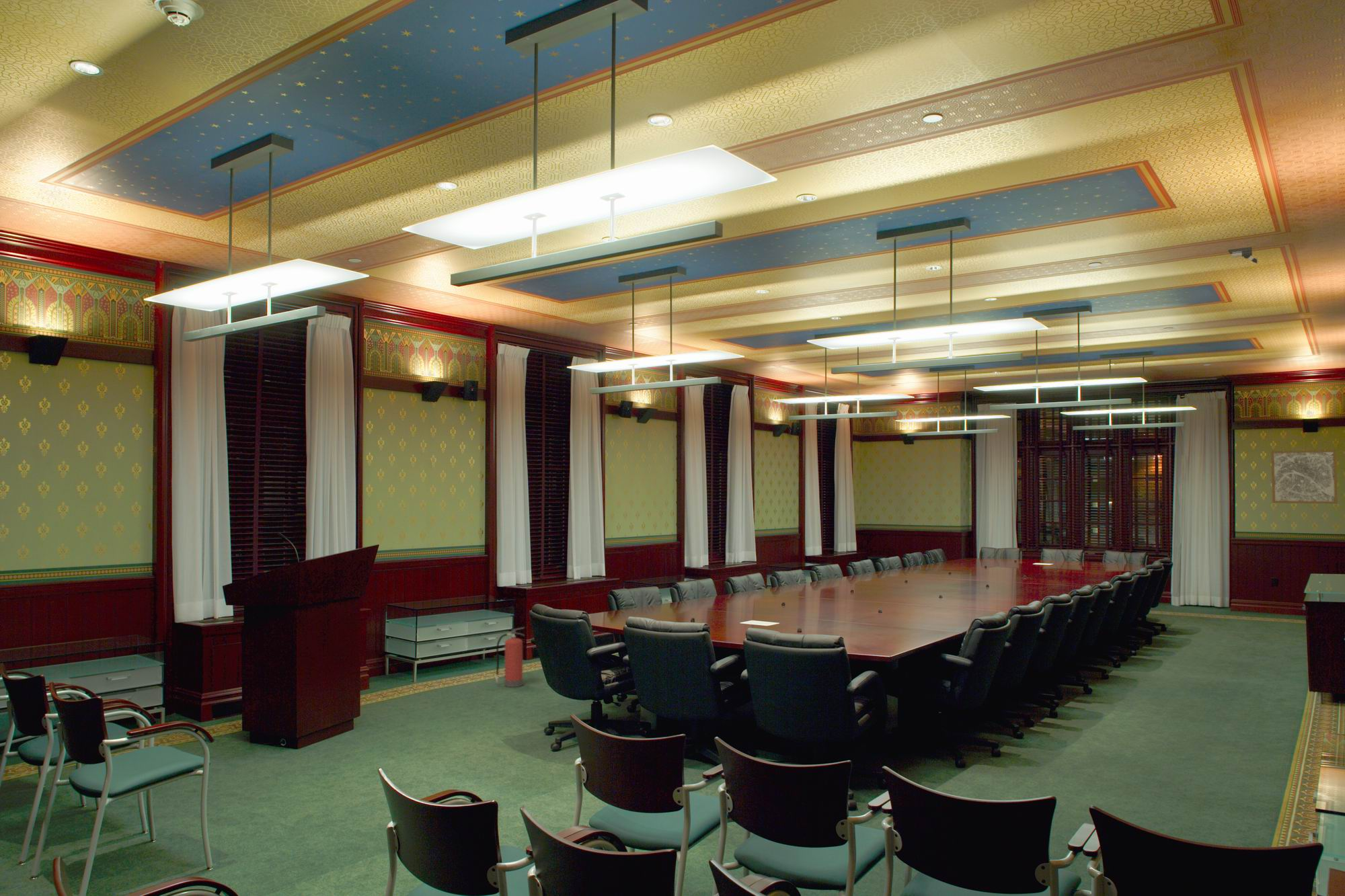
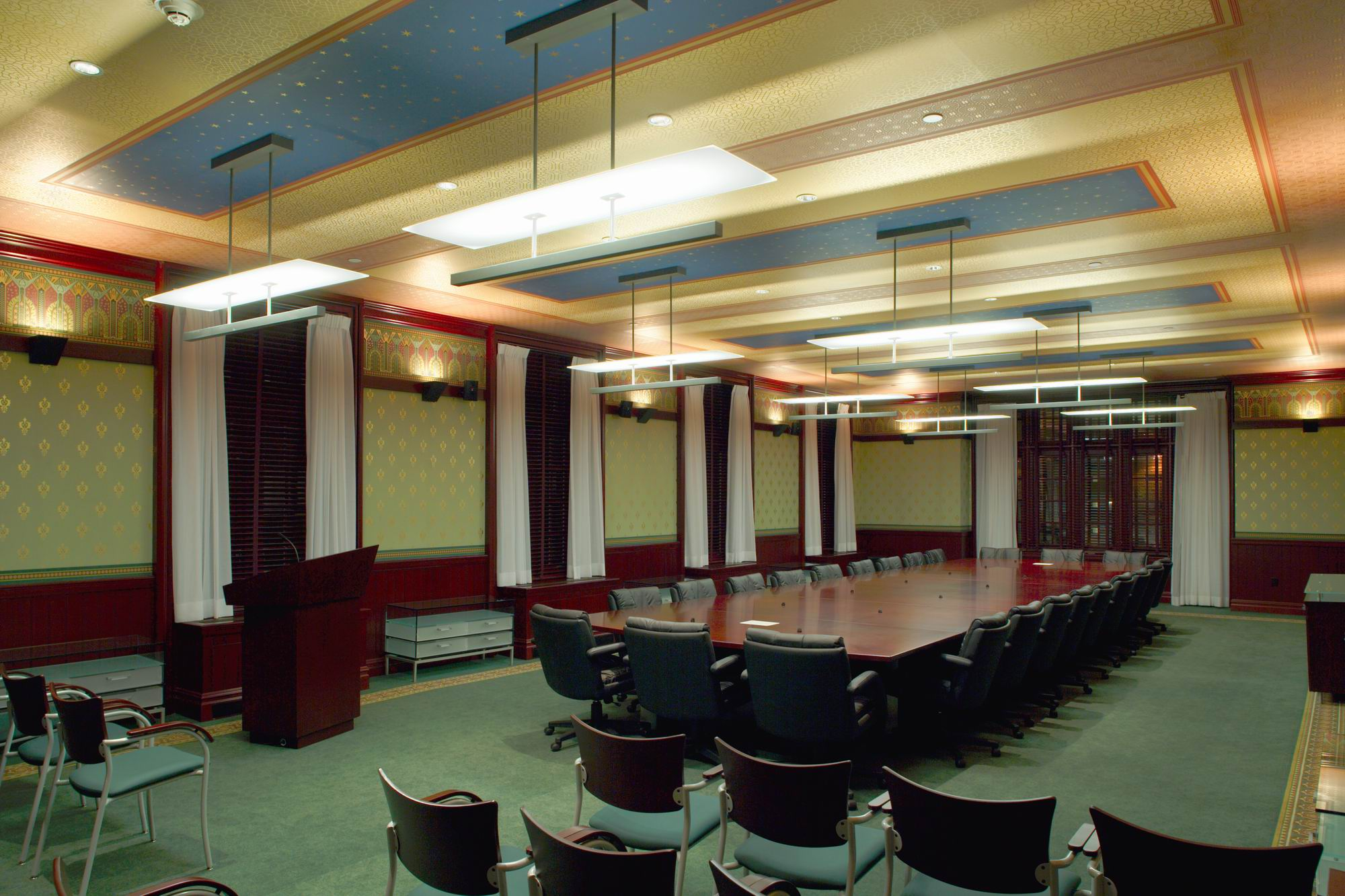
- security camera [1227,246,1258,265]
- wall art [1270,449,1338,504]
- fire extinguisher [494,626,525,688]
